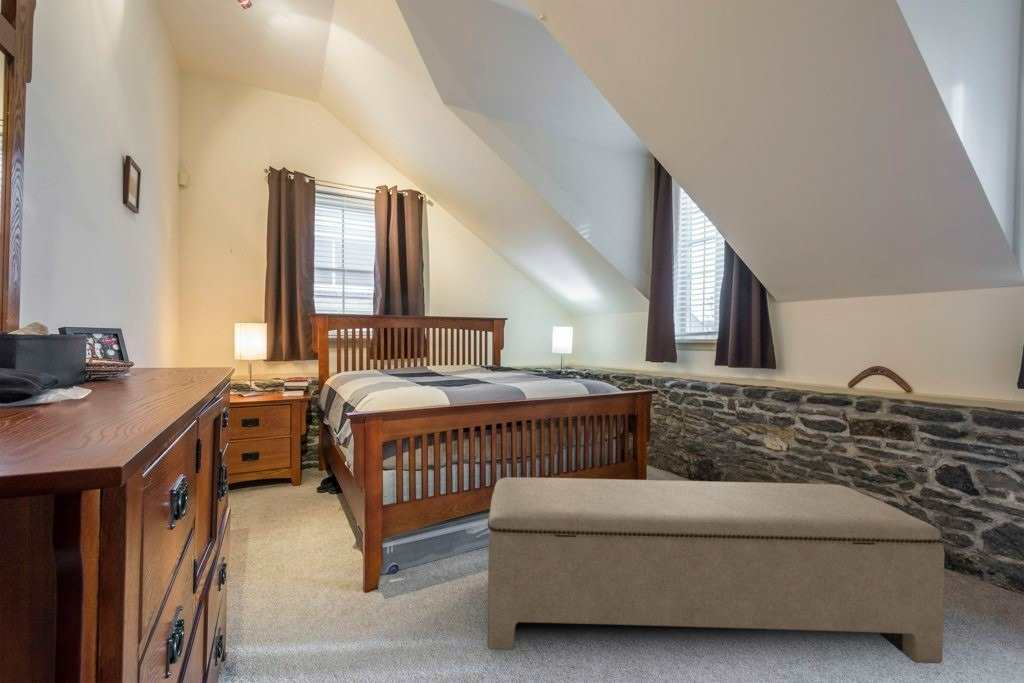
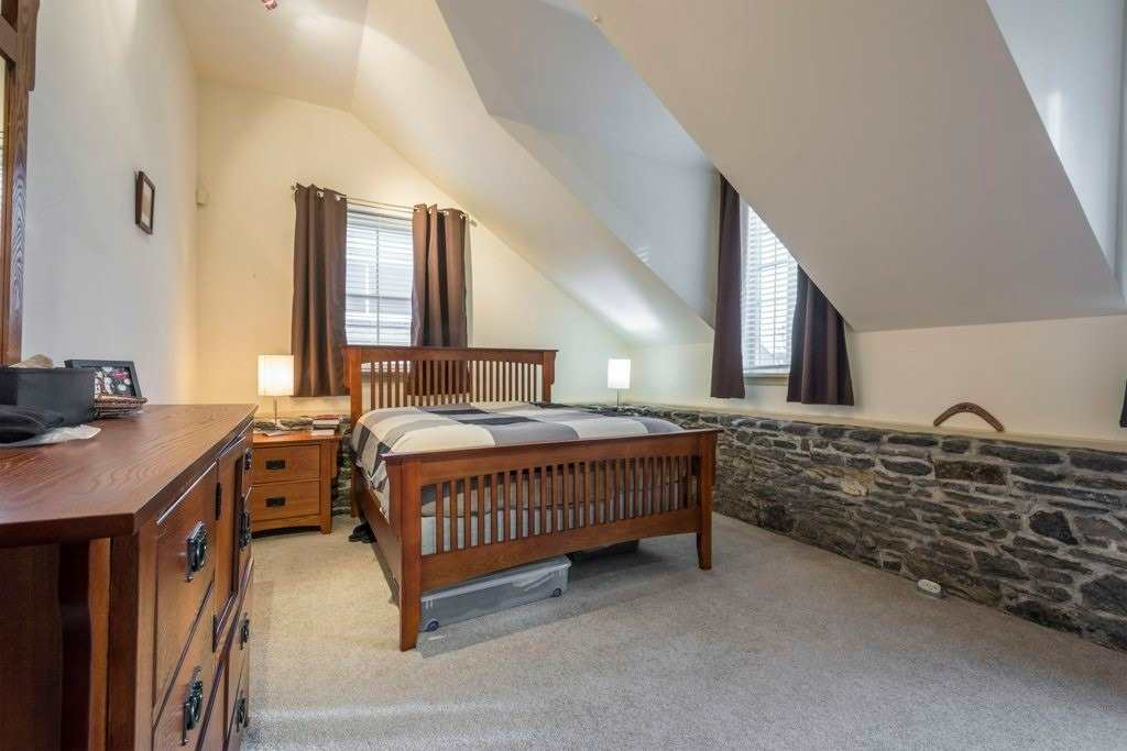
- bench [486,476,945,664]
